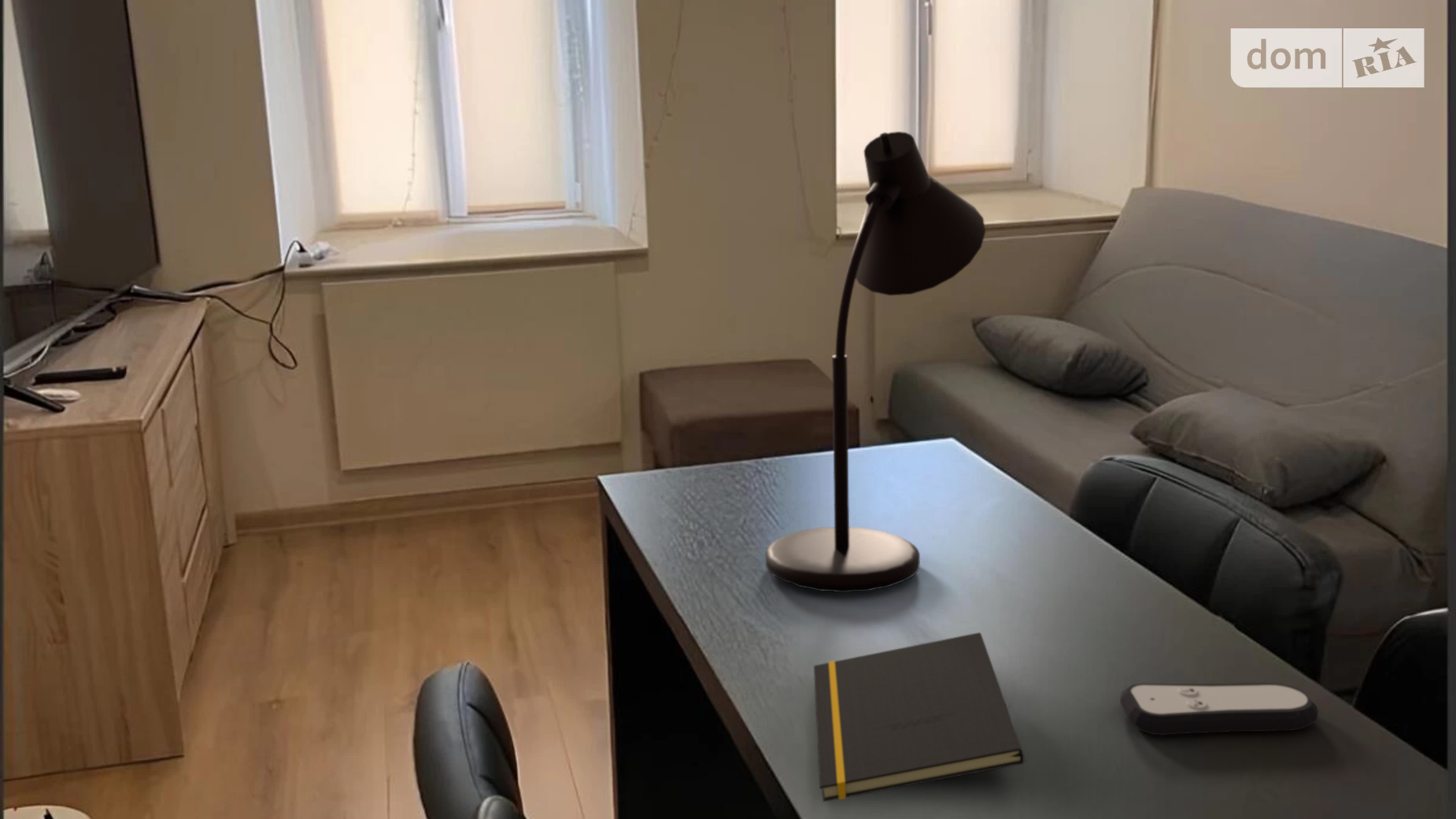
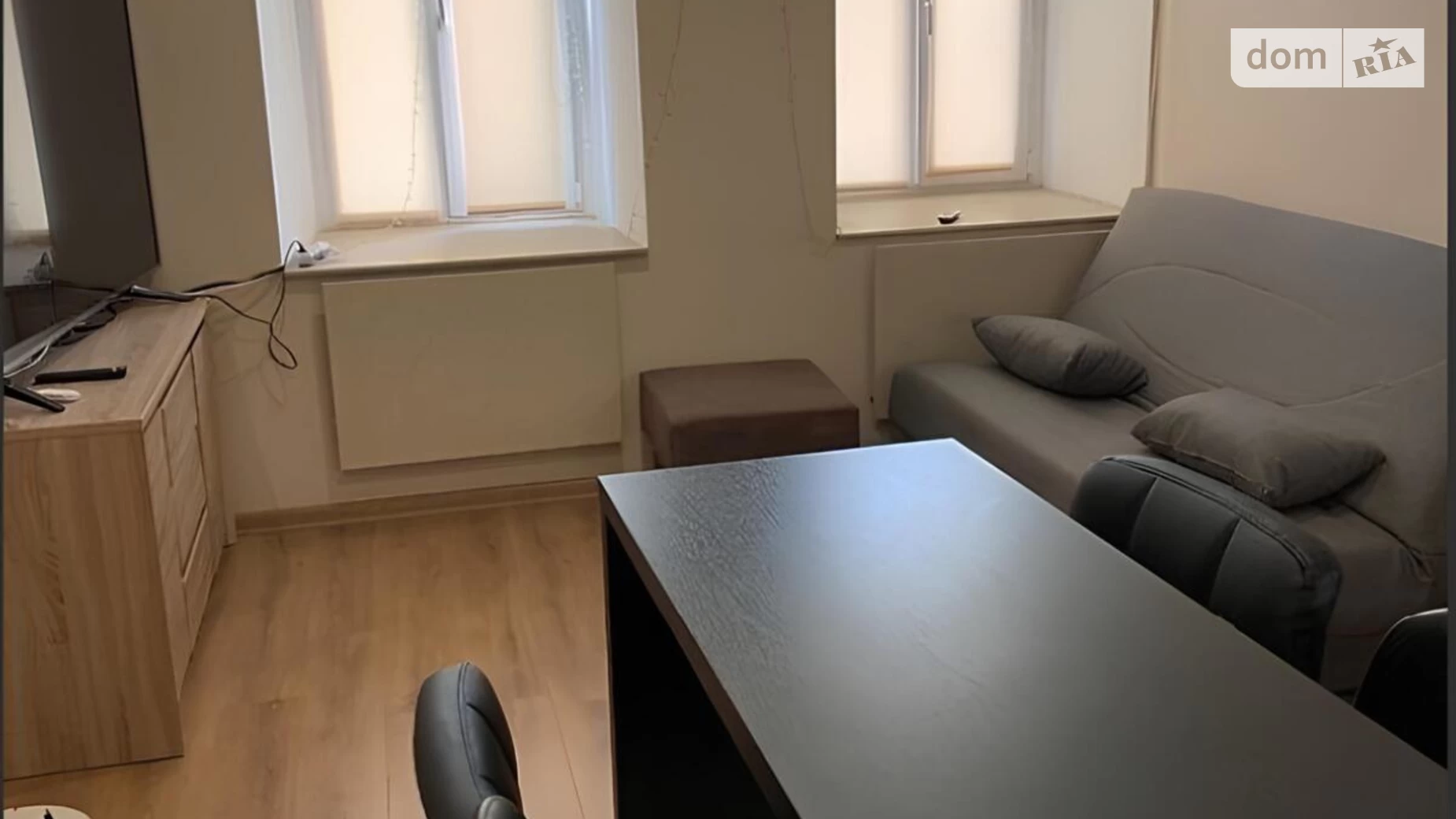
- notepad [813,632,1025,802]
- remote control [1119,682,1319,736]
- desk lamp [765,131,986,593]
